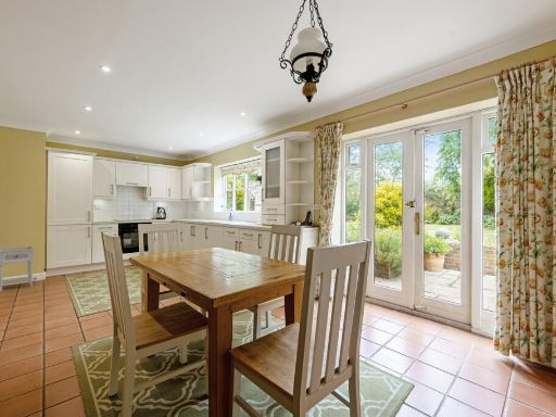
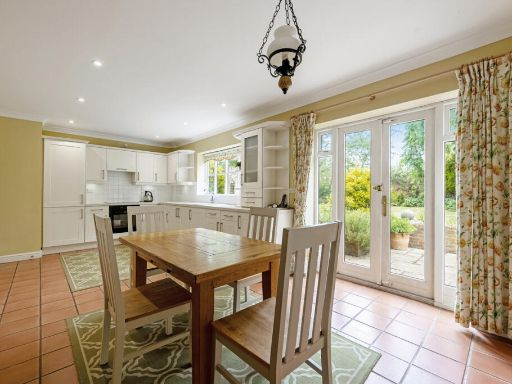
- nightstand [0,245,36,292]
